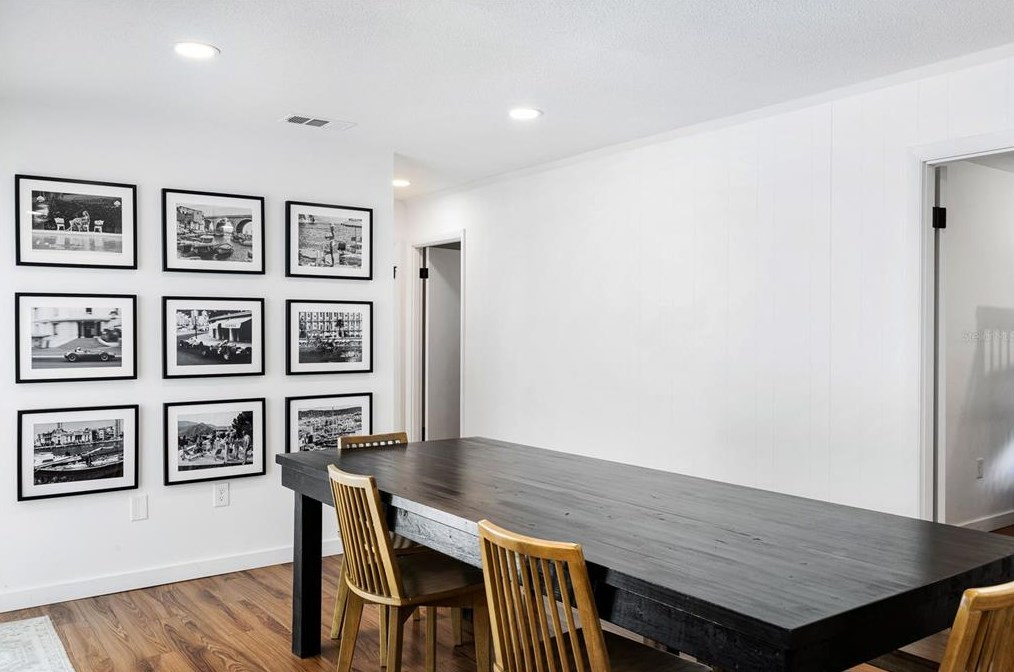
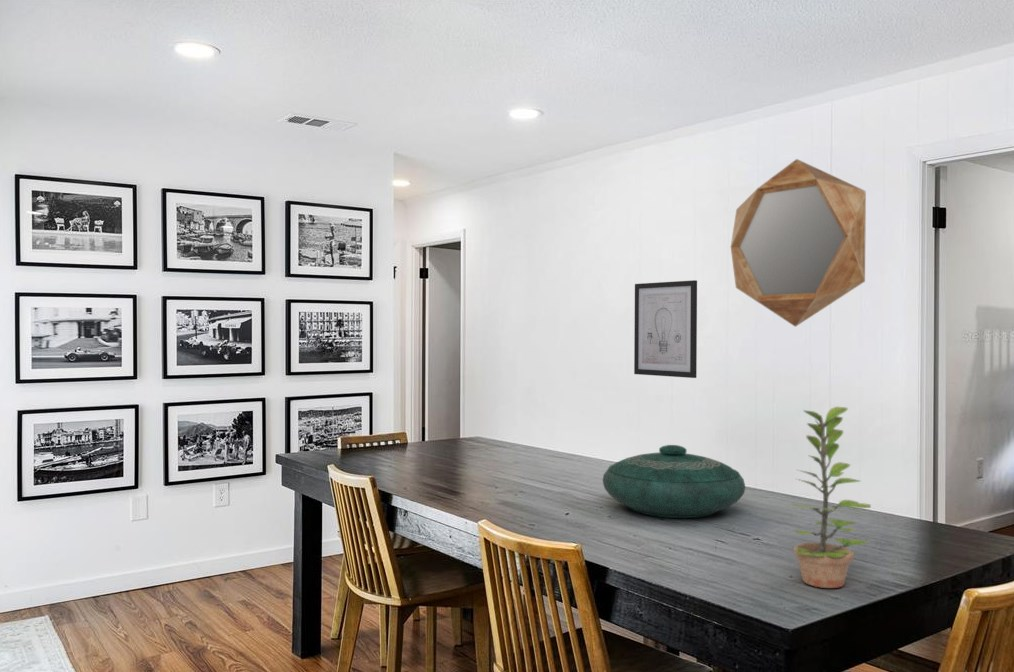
+ plant [789,406,872,589]
+ home mirror [730,158,867,328]
+ wall art [633,279,698,379]
+ decorative bowl [602,444,746,519]
